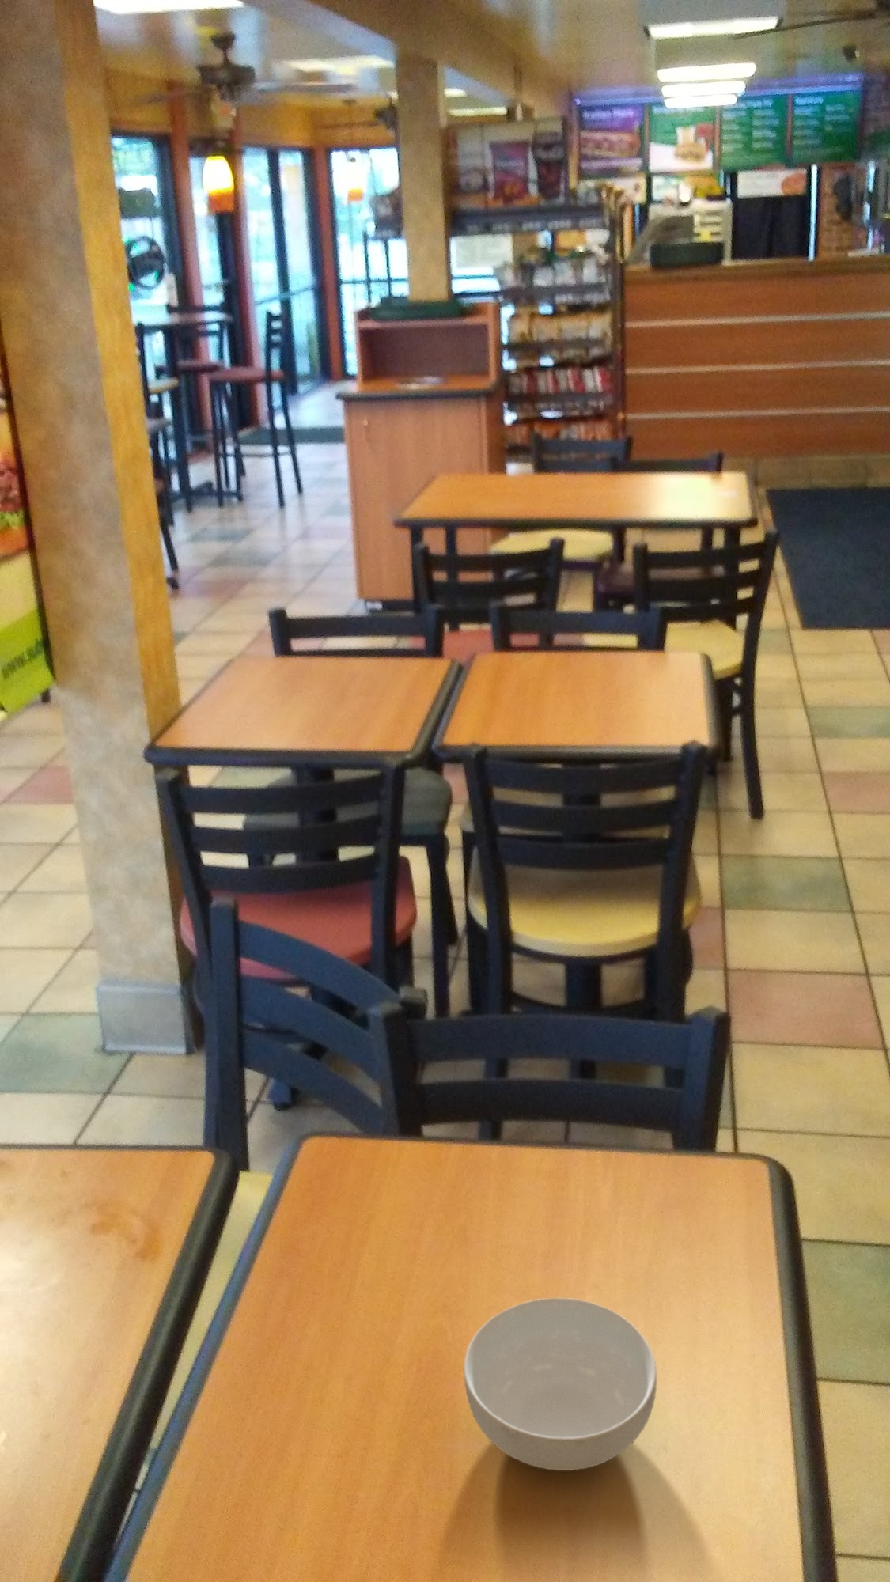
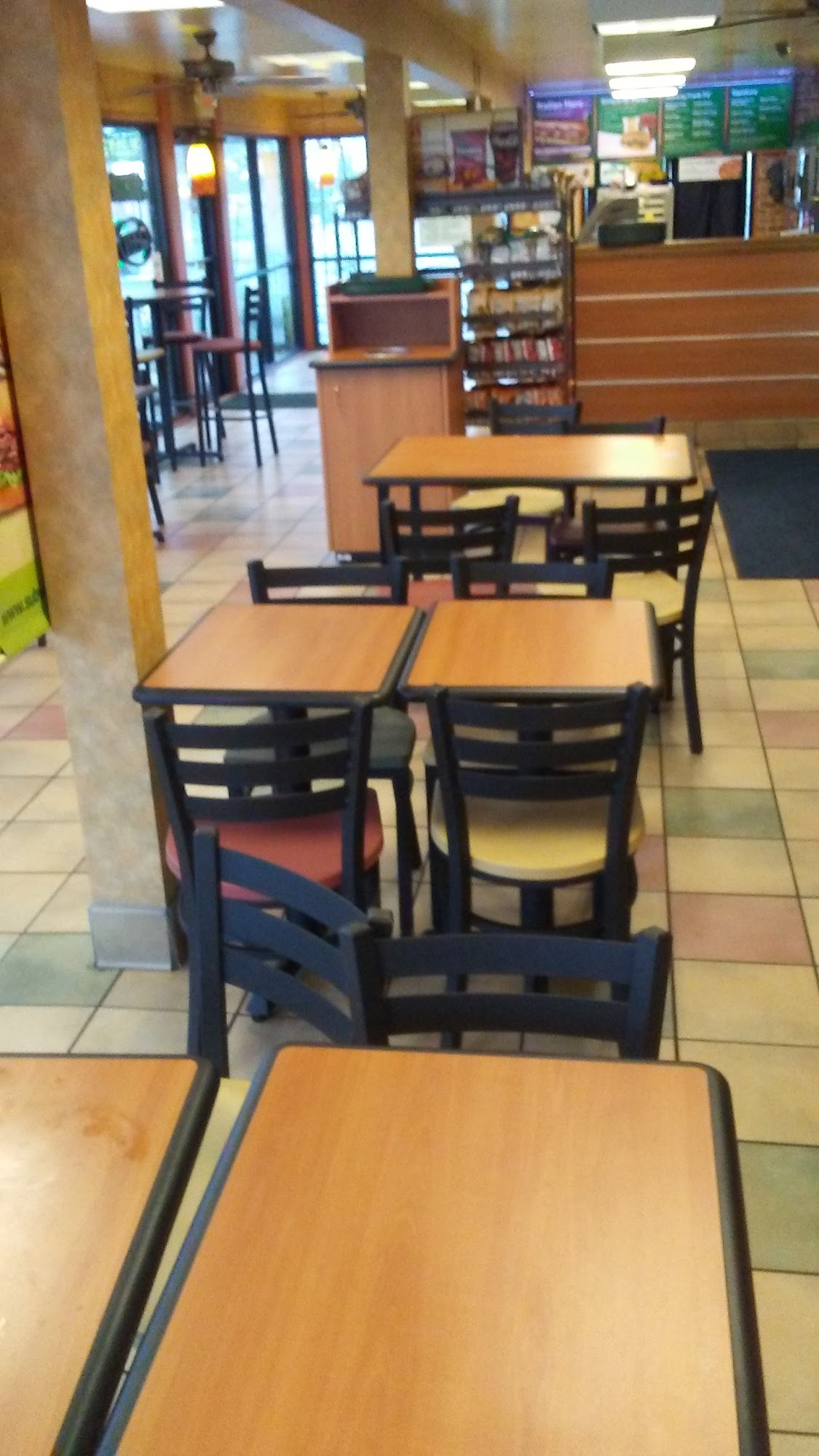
- cereal bowl [463,1297,657,1471]
